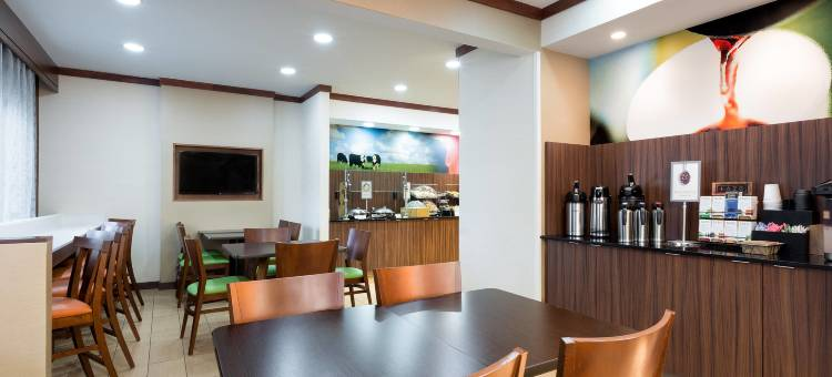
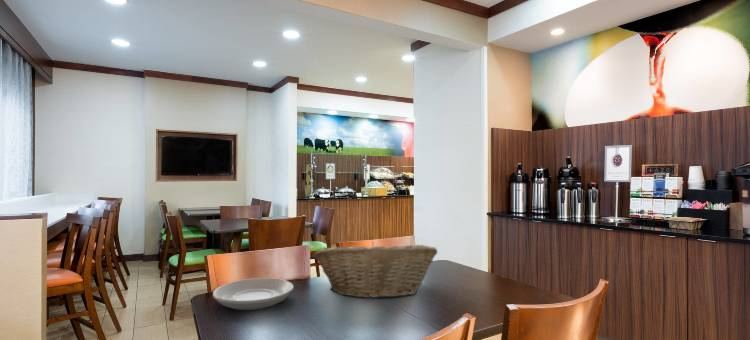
+ plate [212,277,295,311]
+ fruit basket [312,240,438,300]
